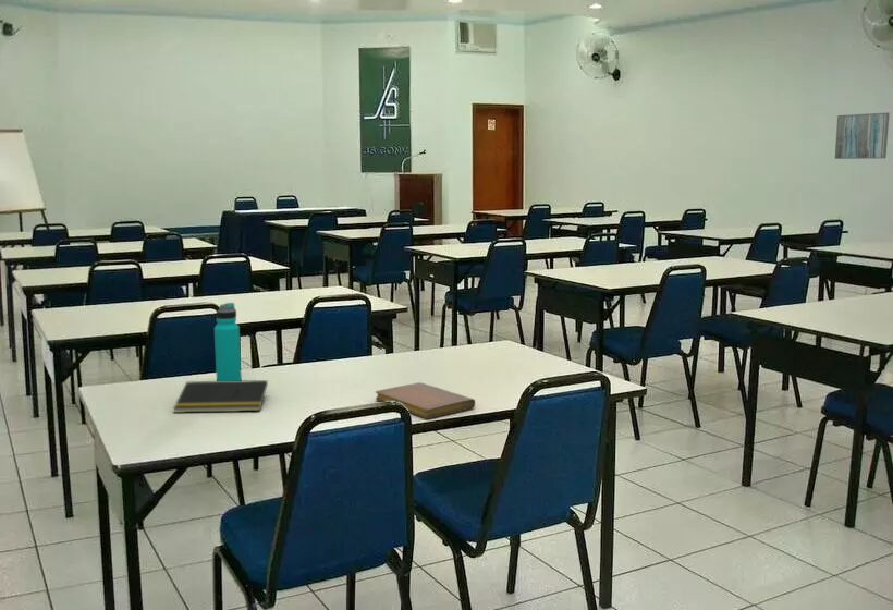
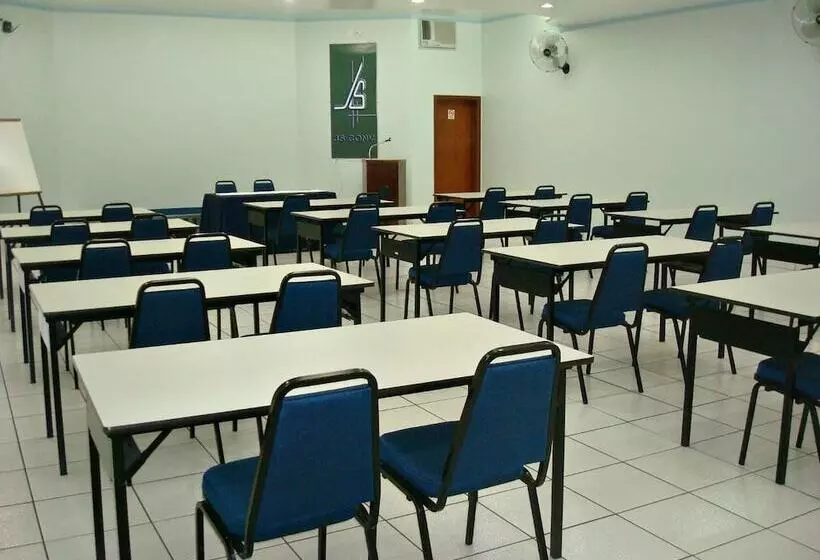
- notepad [173,379,269,414]
- water bottle [213,302,243,381]
- notebook [375,381,476,419]
- wall art [834,112,891,160]
